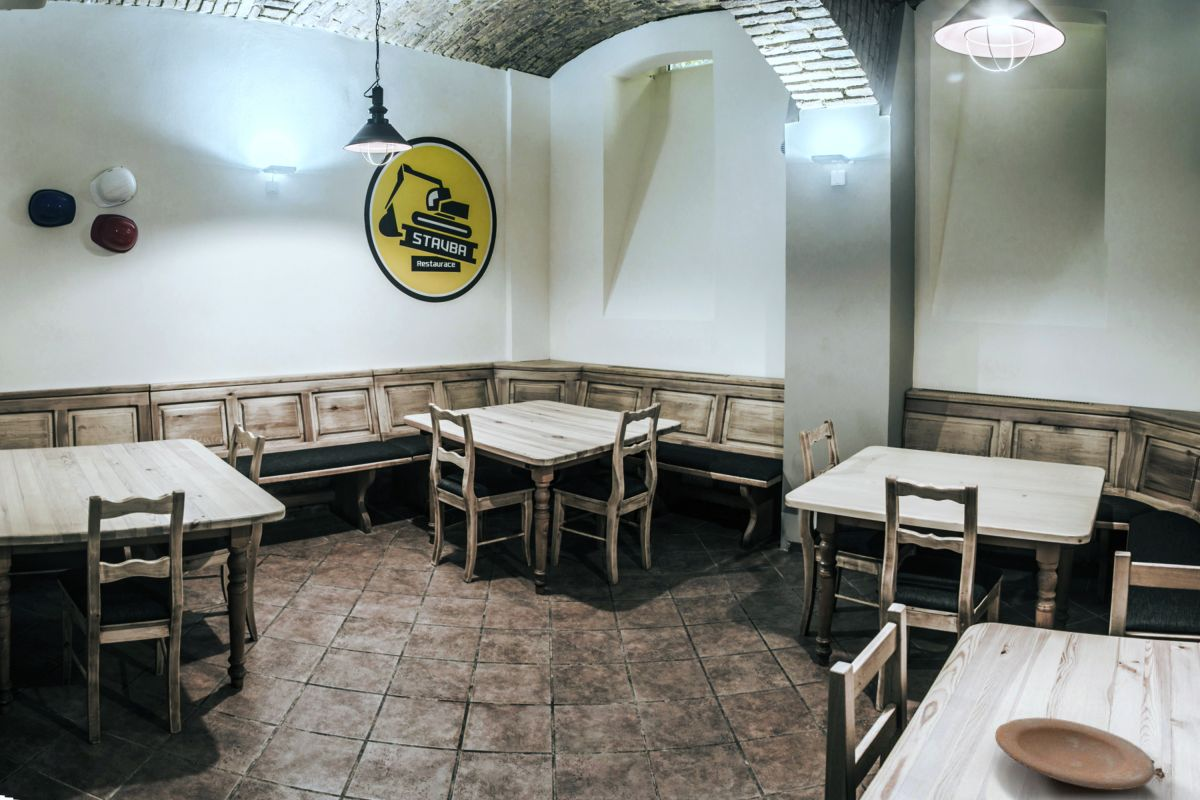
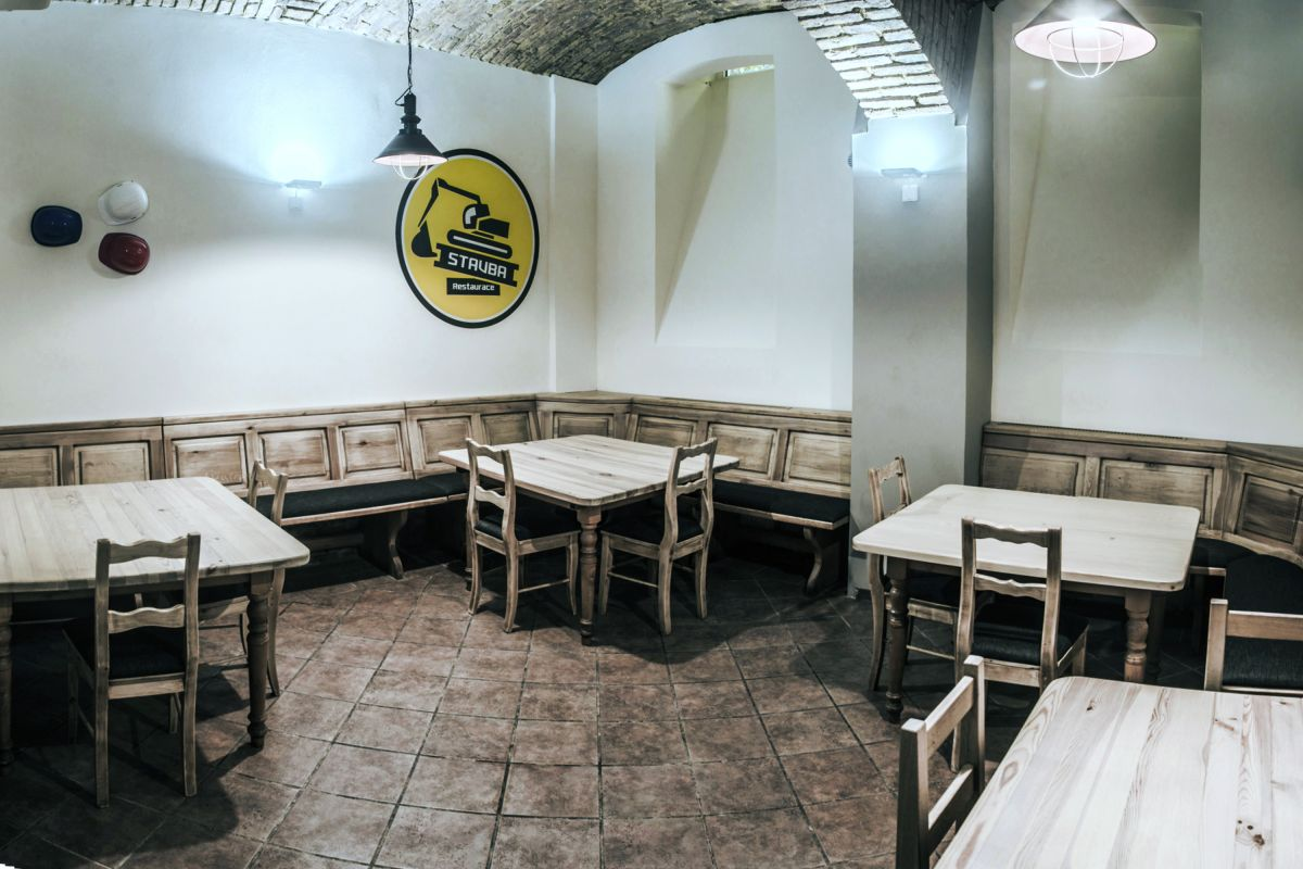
- plate [994,717,1156,791]
